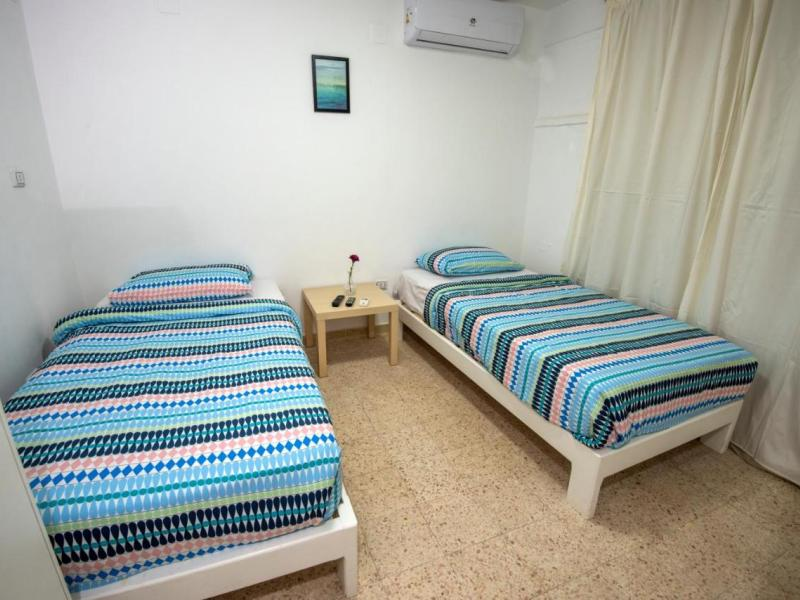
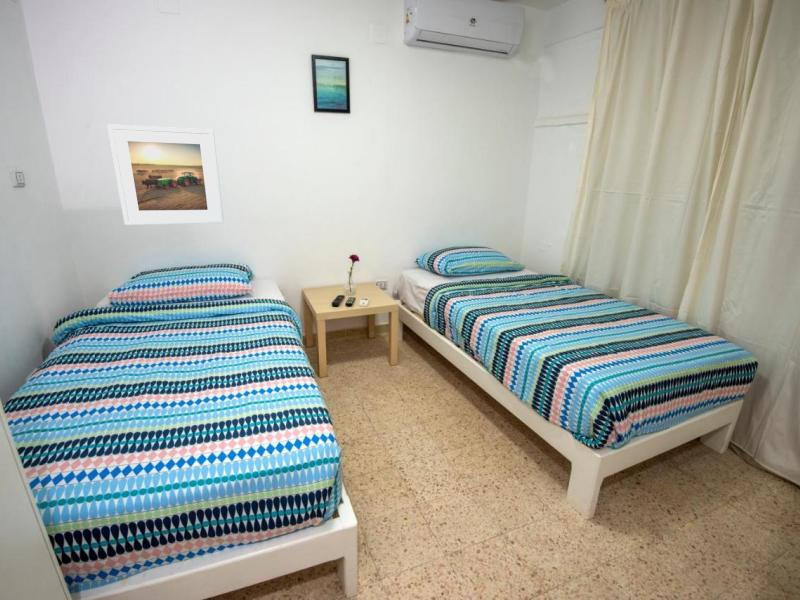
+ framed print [106,123,224,226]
